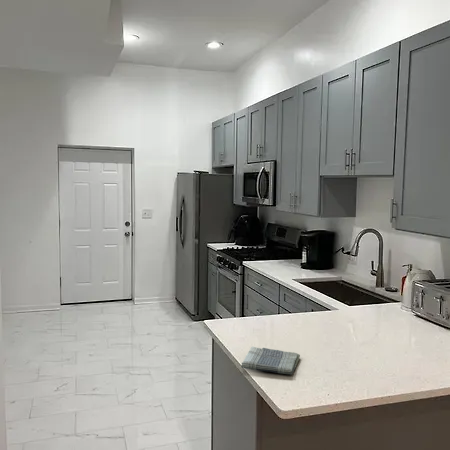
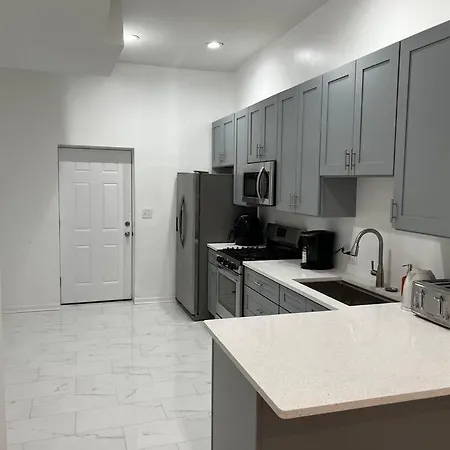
- dish towel [240,346,301,375]
